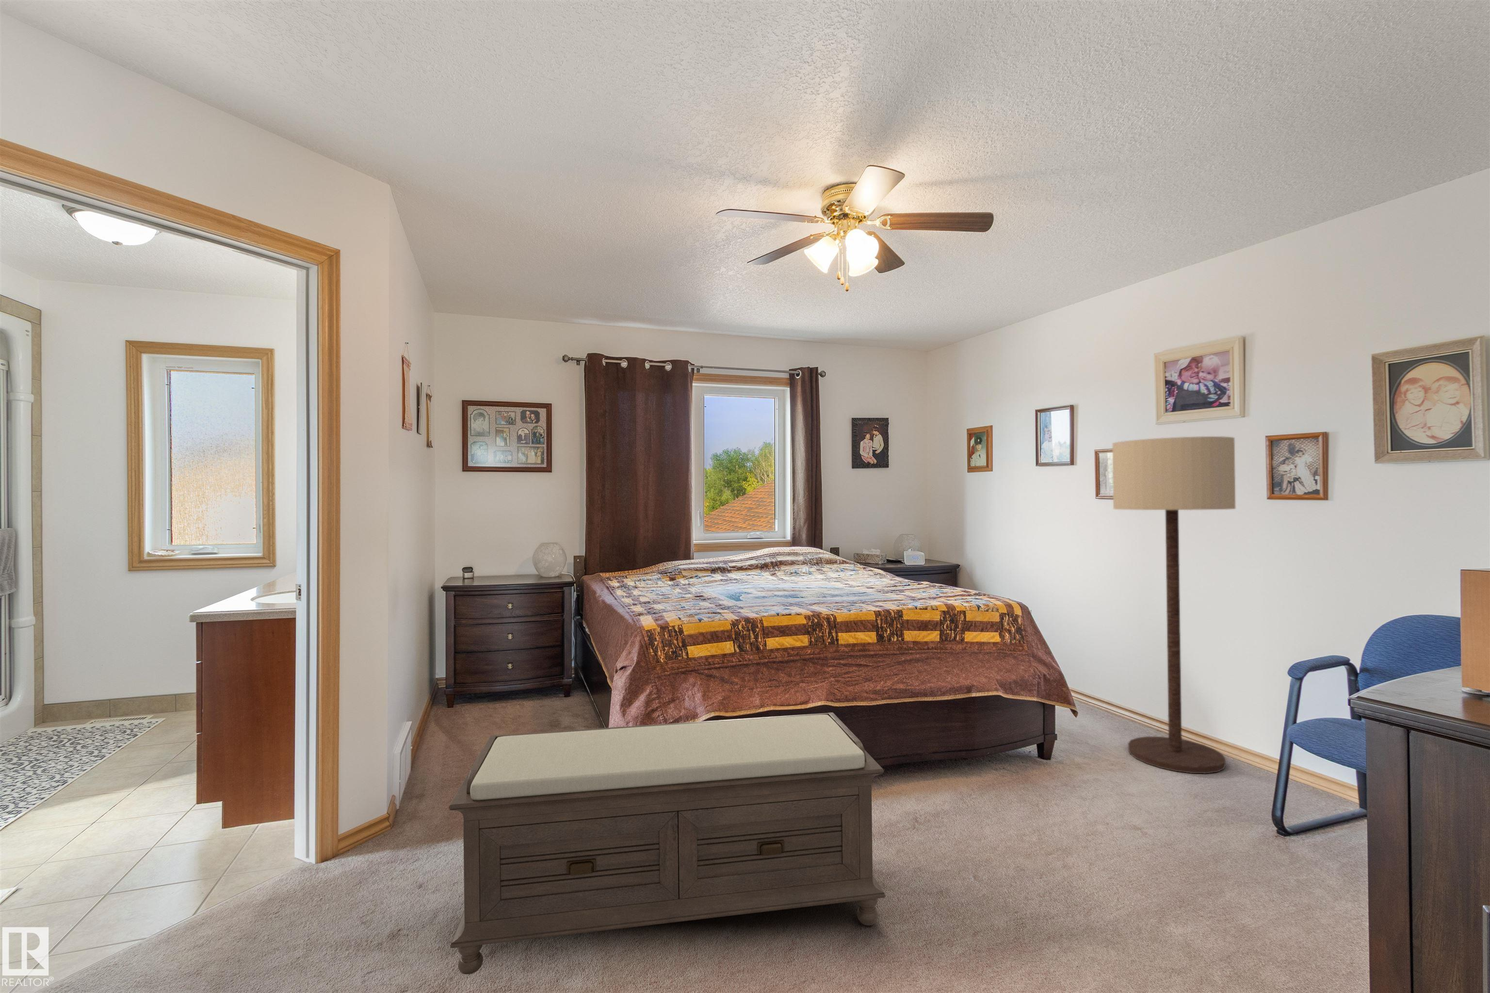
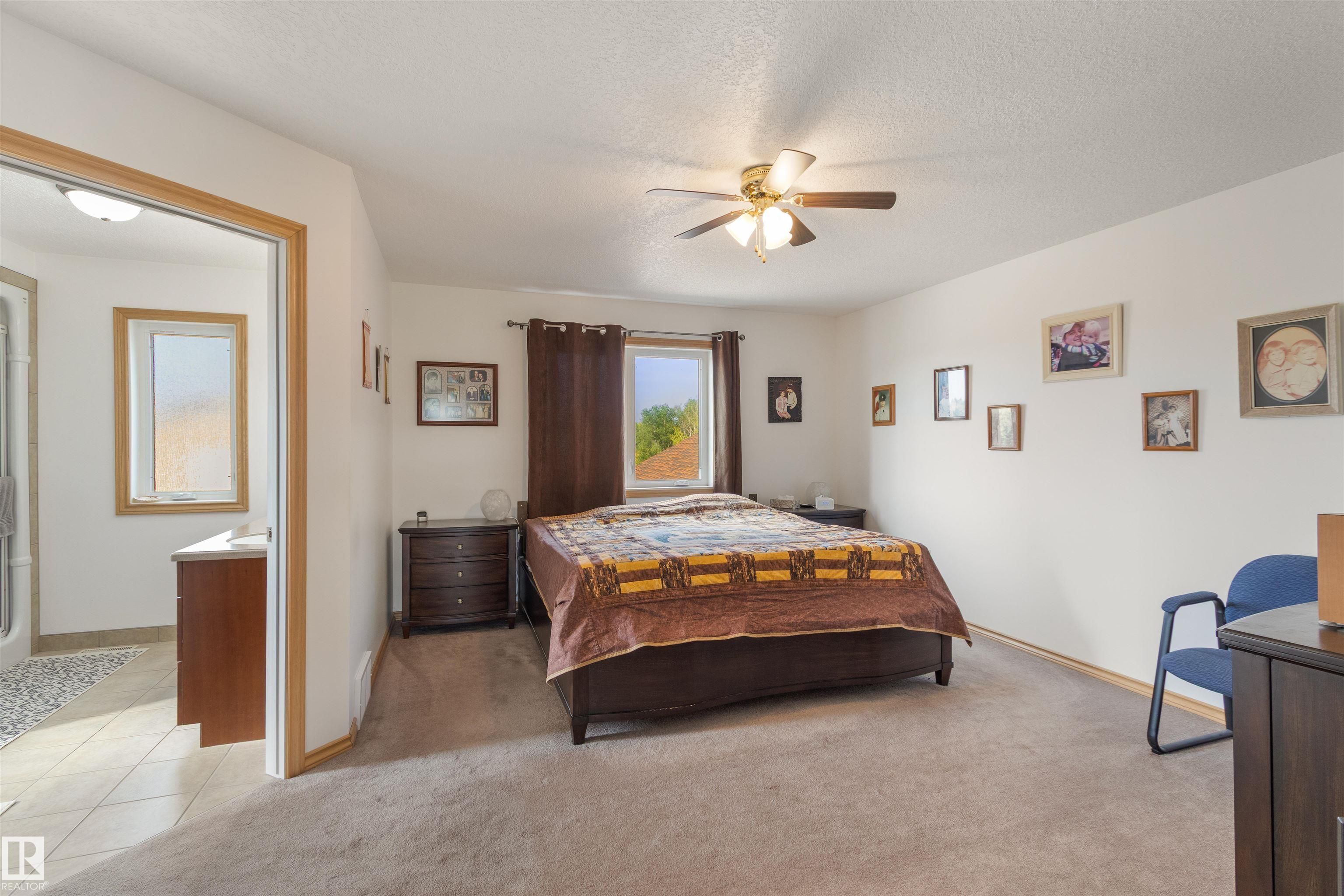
- floor lamp [1112,436,1236,775]
- bench [448,712,886,975]
